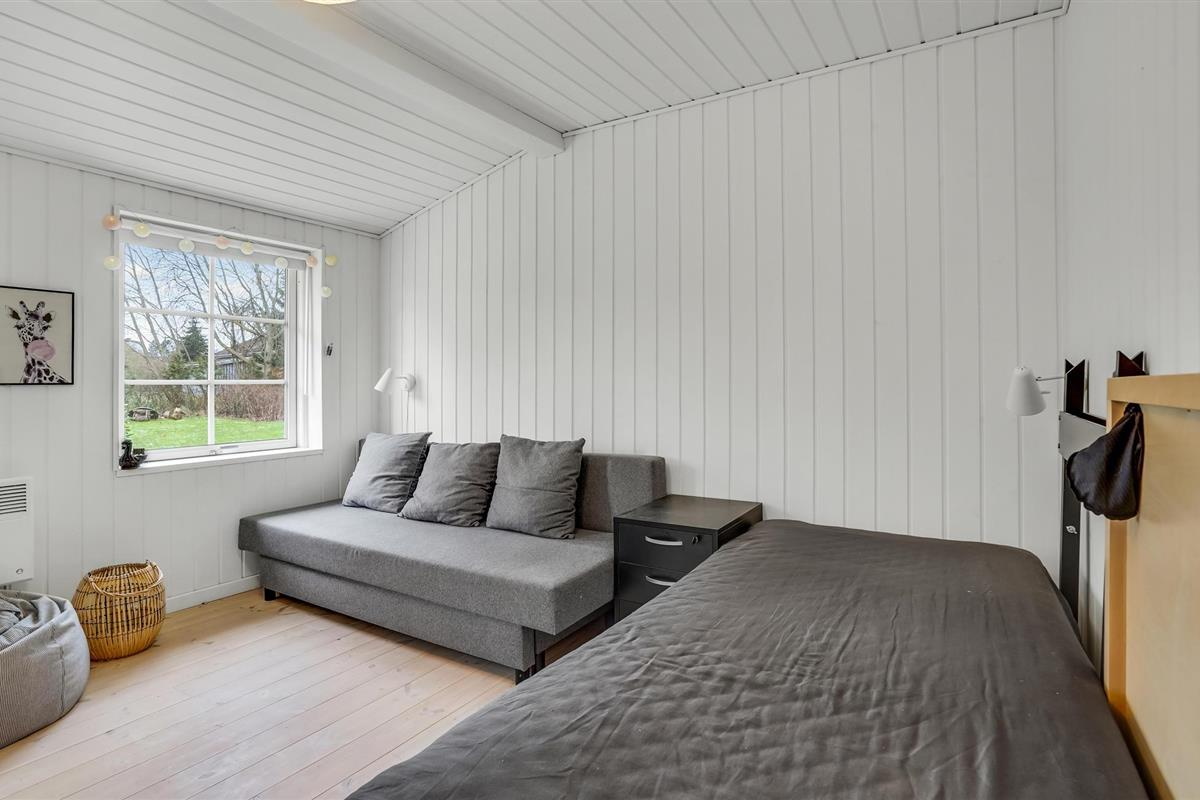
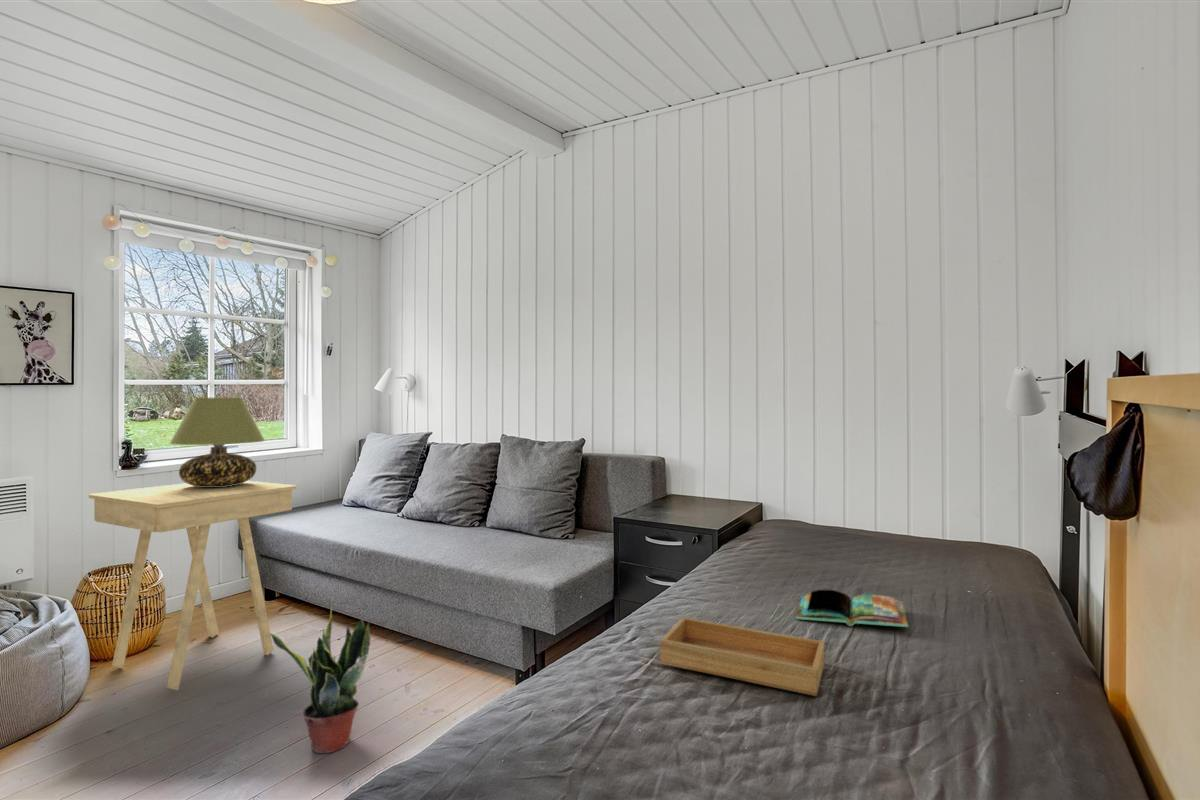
+ side table [88,480,297,691]
+ book [795,589,909,628]
+ tray [659,616,826,697]
+ potted plant [270,599,372,754]
+ table lamp [168,397,266,487]
